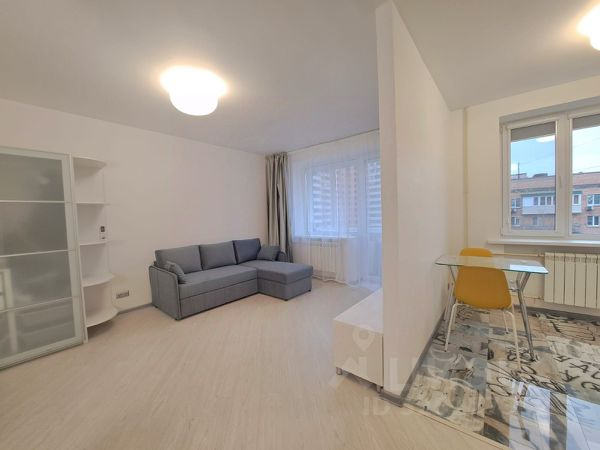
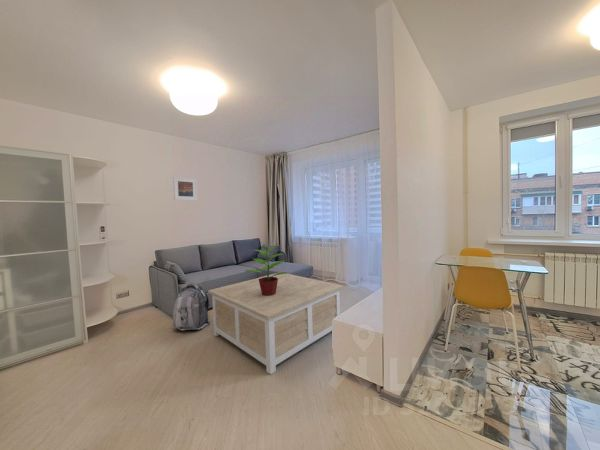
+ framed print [172,176,198,202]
+ backpack [172,282,211,331]
+ coffee table [207,271,344,375]
+ potted plant [245,244,288,296]
